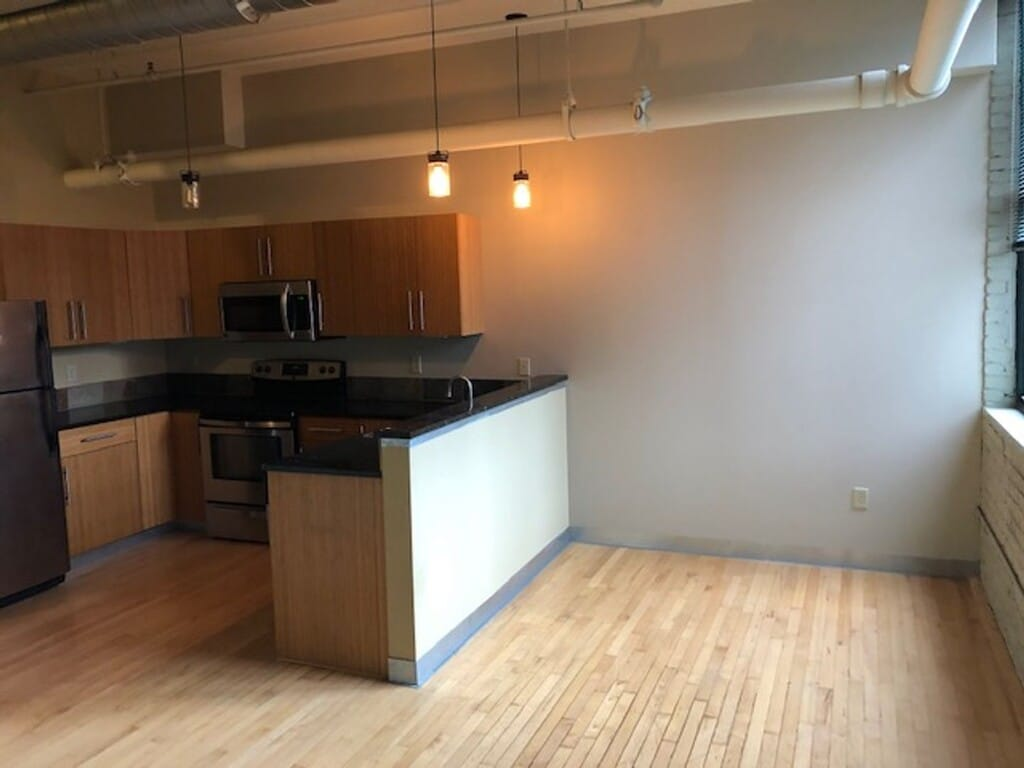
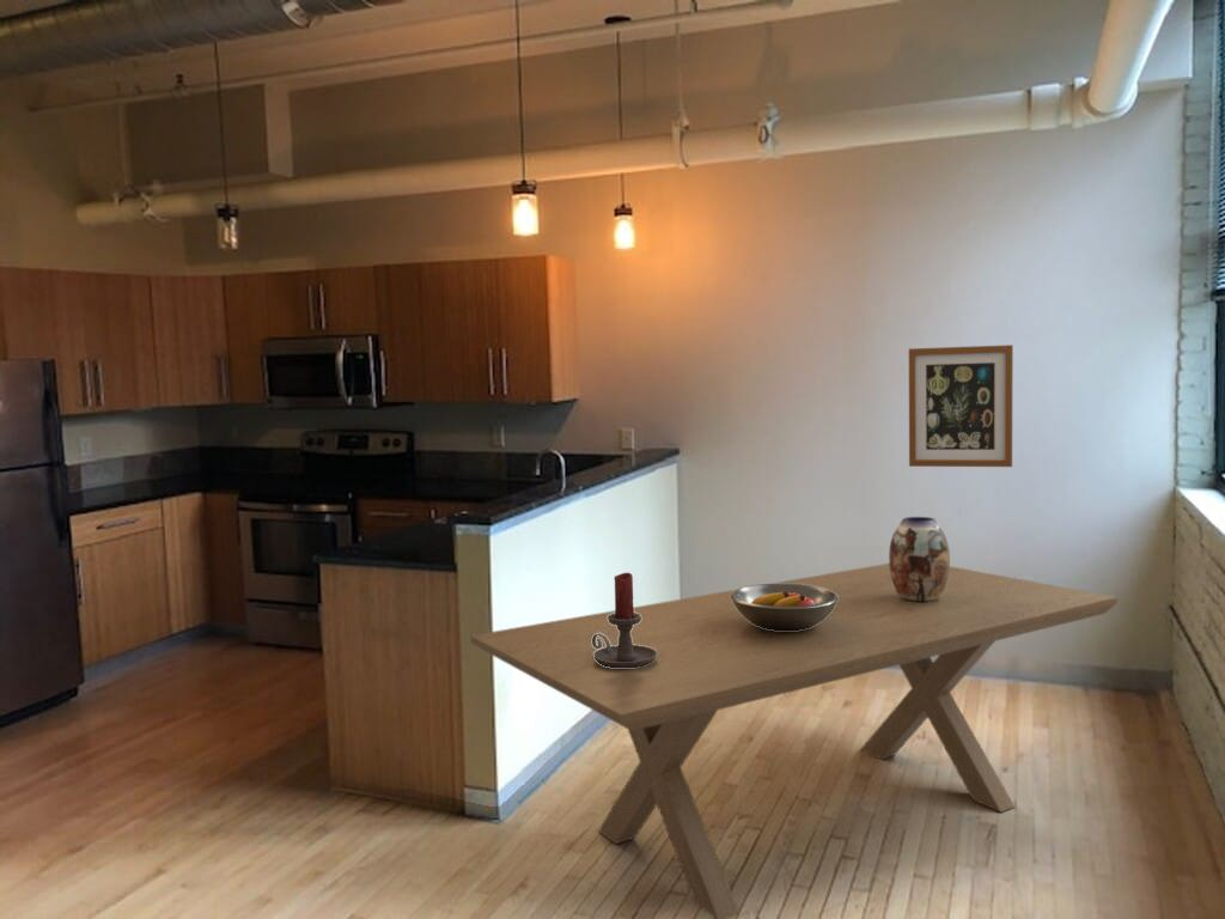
+ candle holder [592,572,657,668]
+ fruit bowl [730,583,839,631]
+ wall art [908,343,1014,468]
+ dining table [469,562,1119,919]
+ vase [888,516,951,603]
